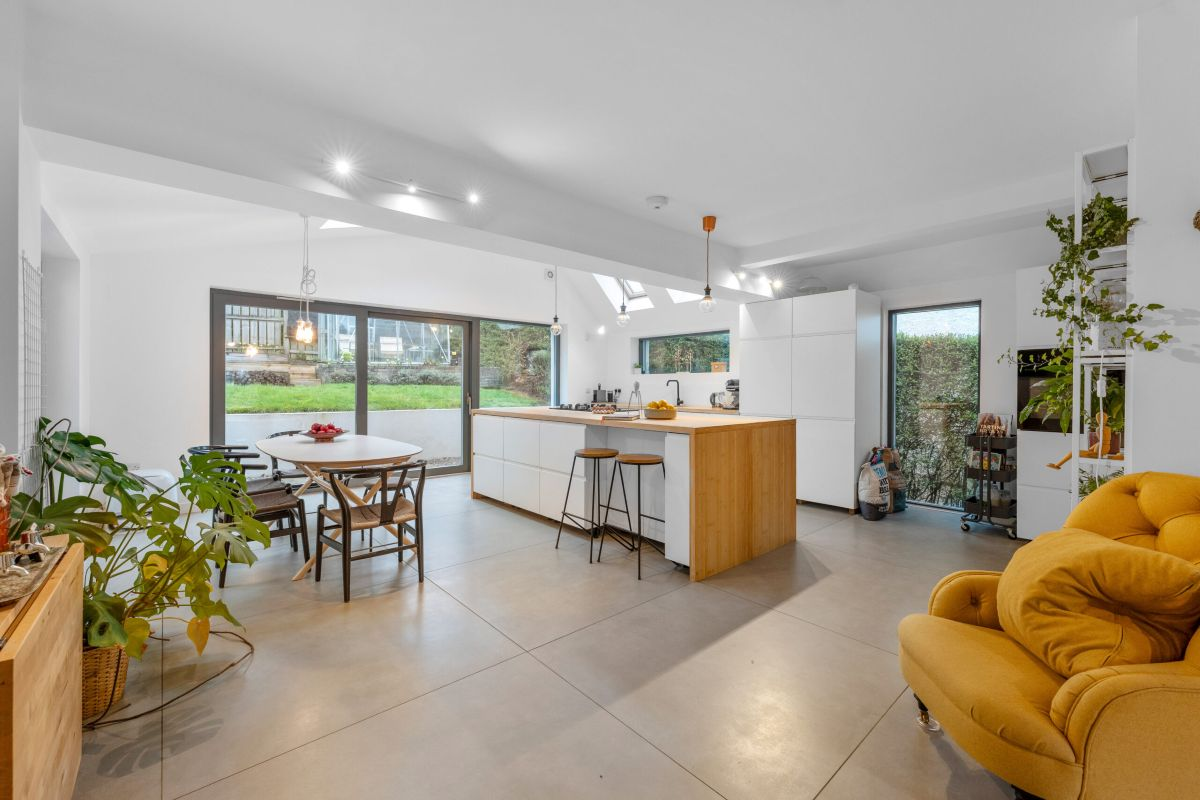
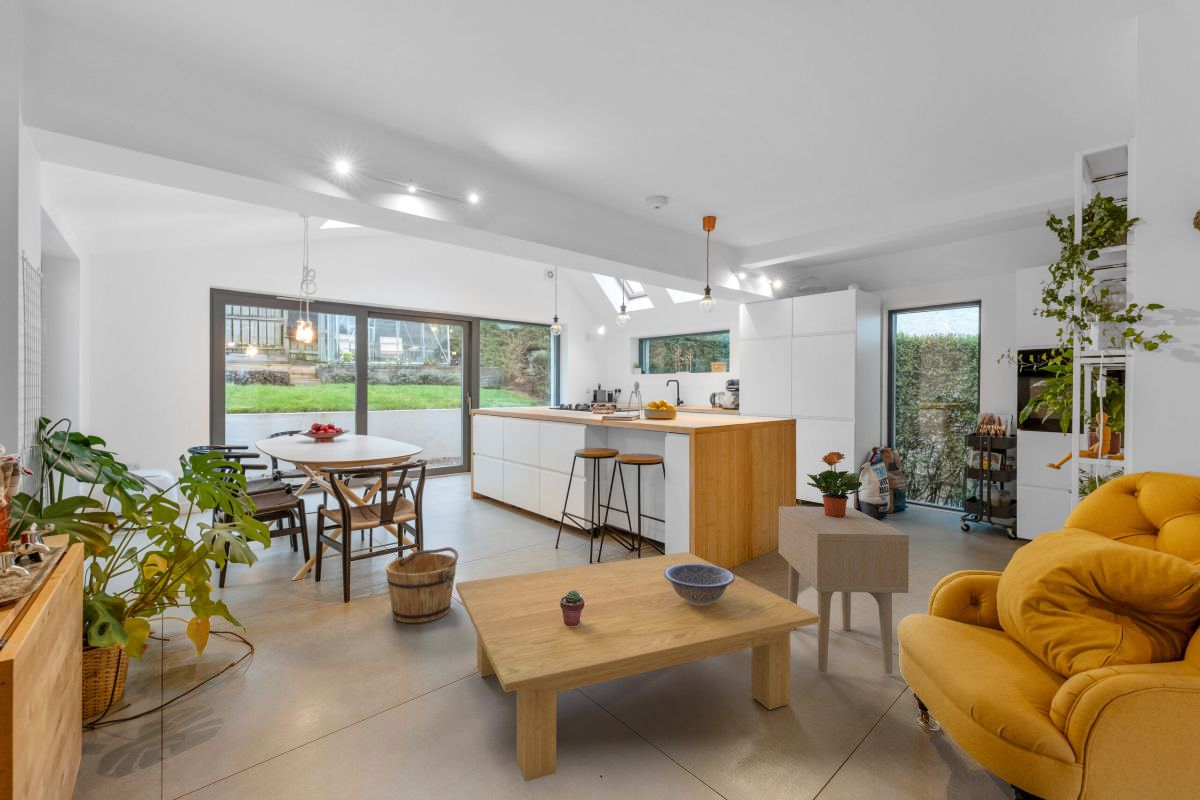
+ potted succulent [560,590,585,626]
+ bucket [385,546,460,624]
+ side table [778,505,910,675]
+ decorative bowl [664,564,735,606]
+ coffee table [455,551,820,783]
+ potted plant [806,451,863,517]
